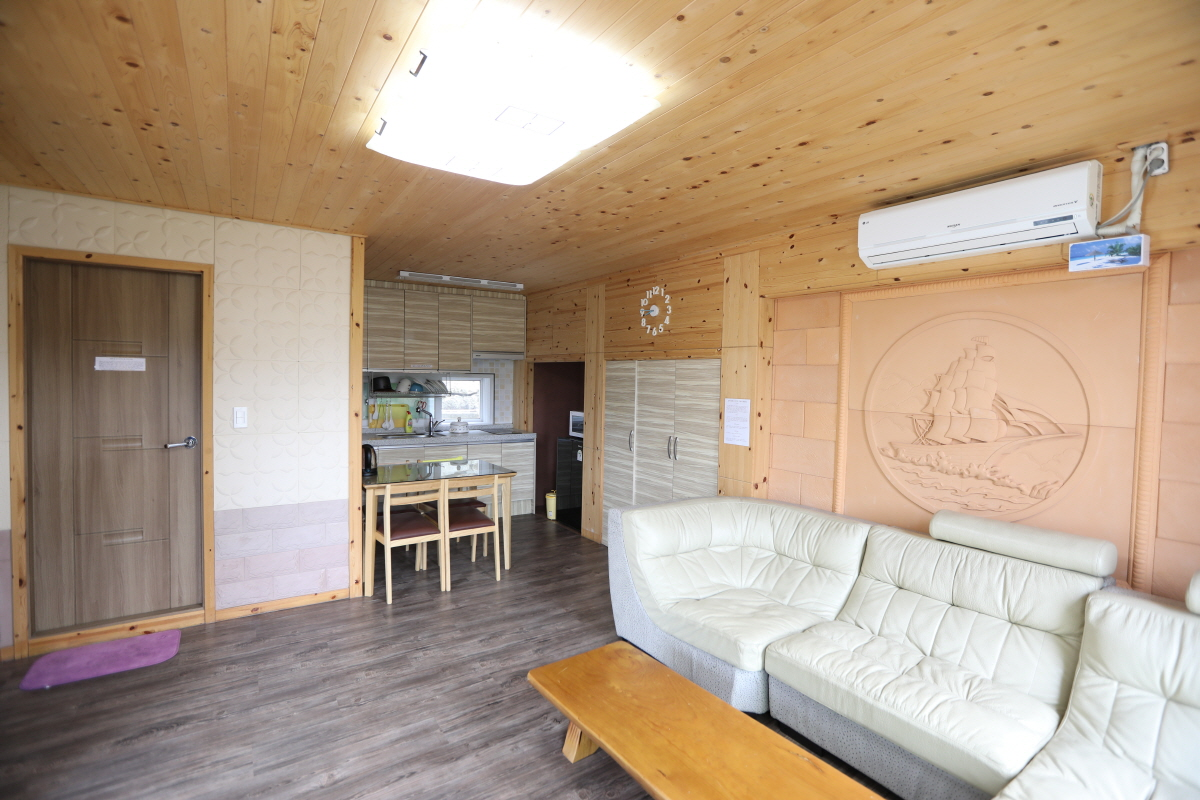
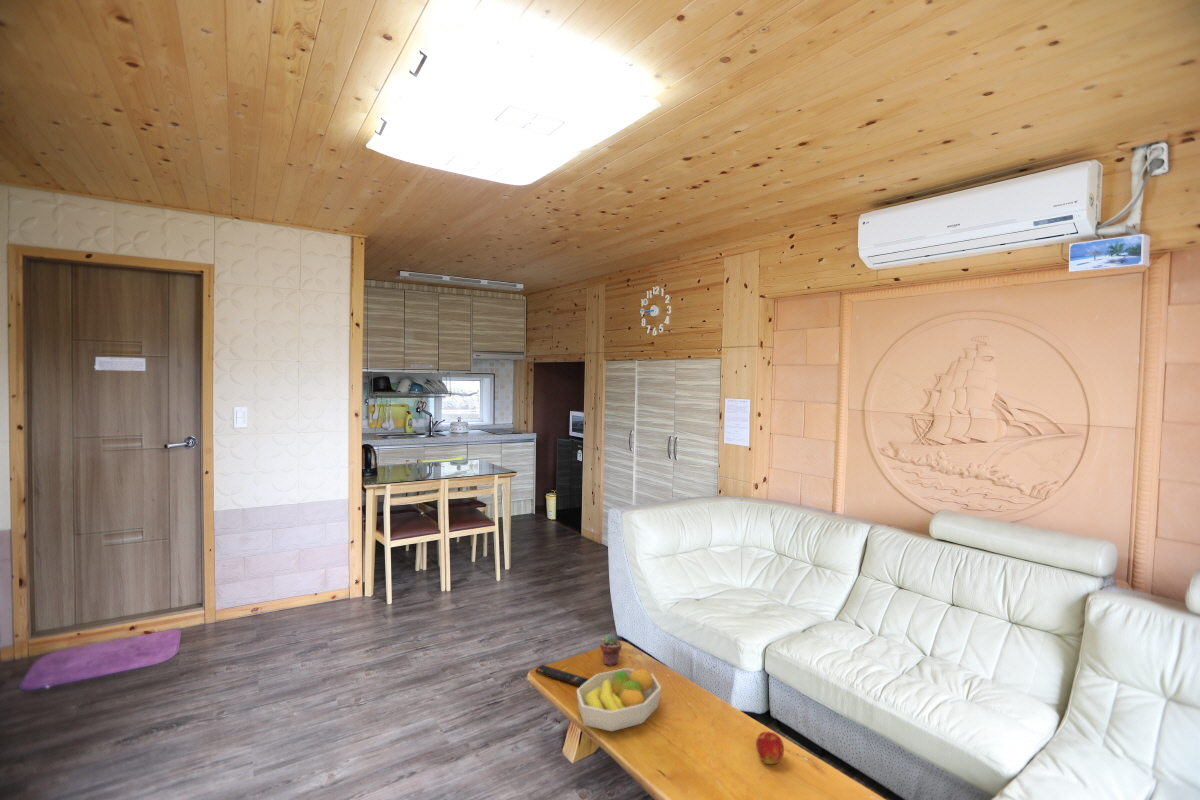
+ potted succulent [599,633,622,667]
+ fruit bowl [575,667,662,732]
+ apple [755,731,785,765]
+ remote control [534,664,590,687]
